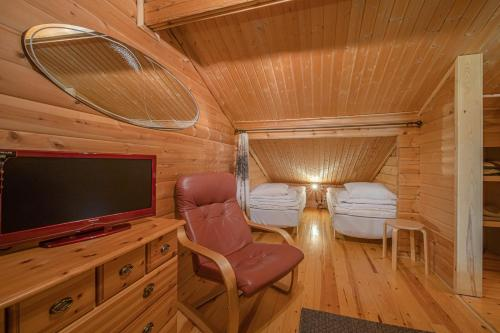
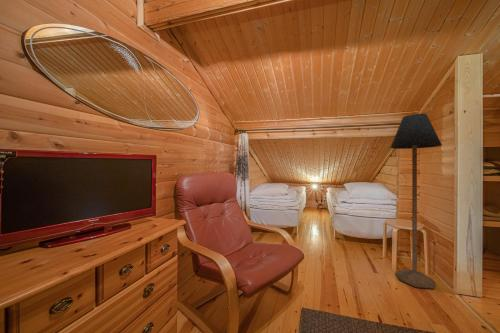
+ floor lamp [390,113,443,290]
